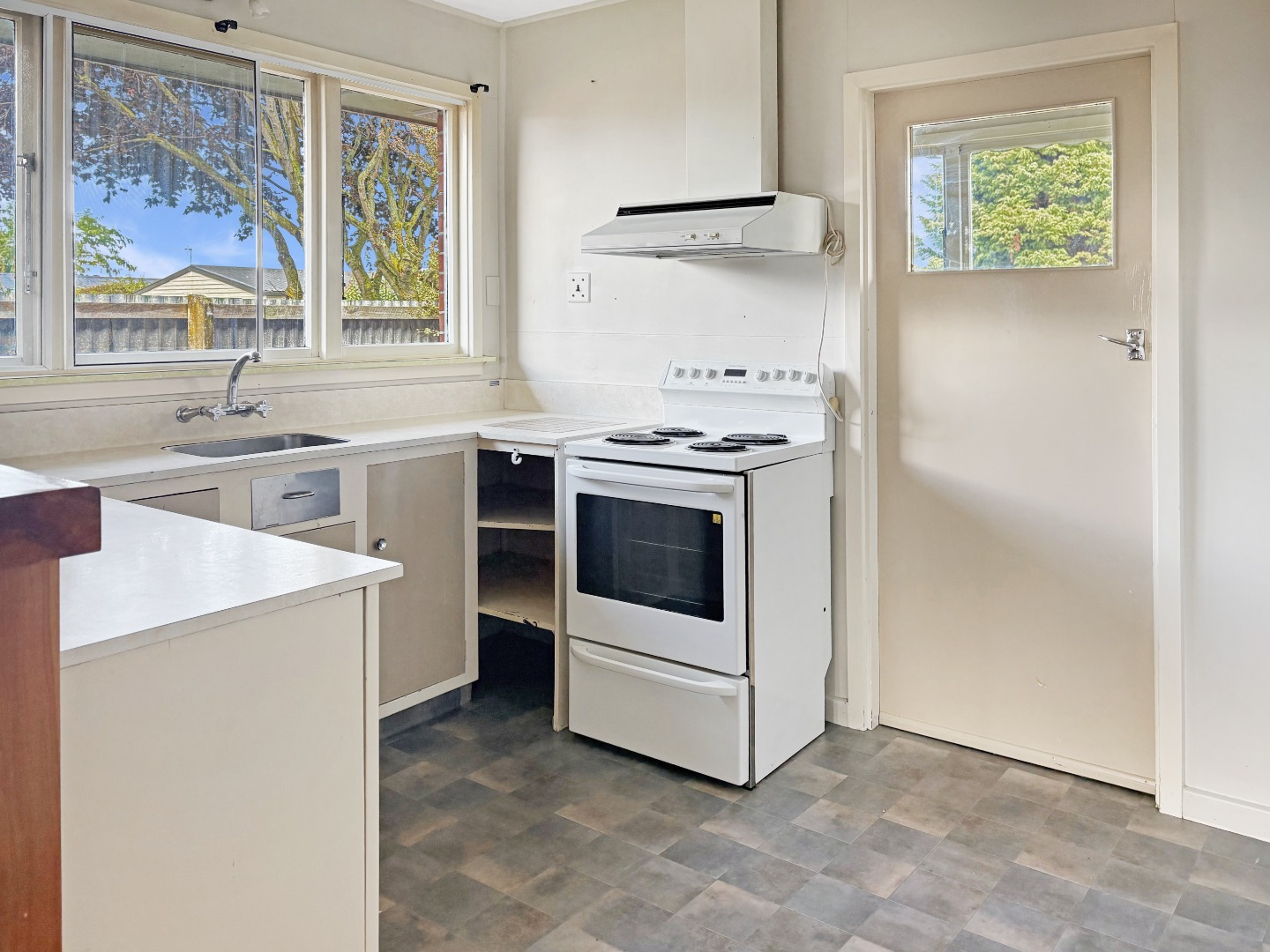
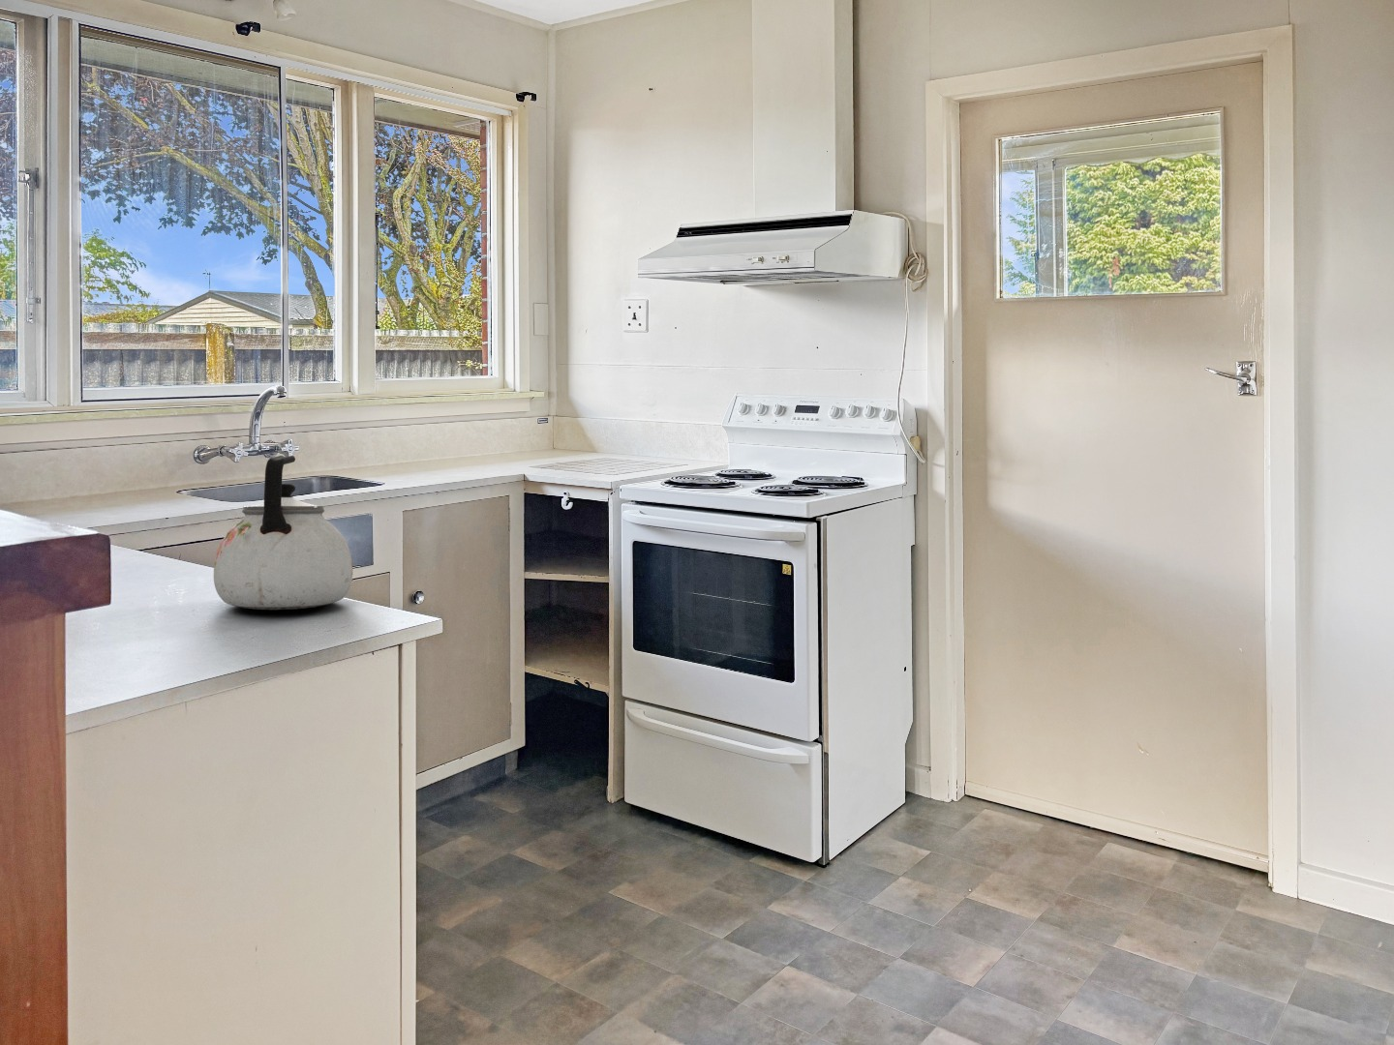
+ kettle [213,454,353,610]
